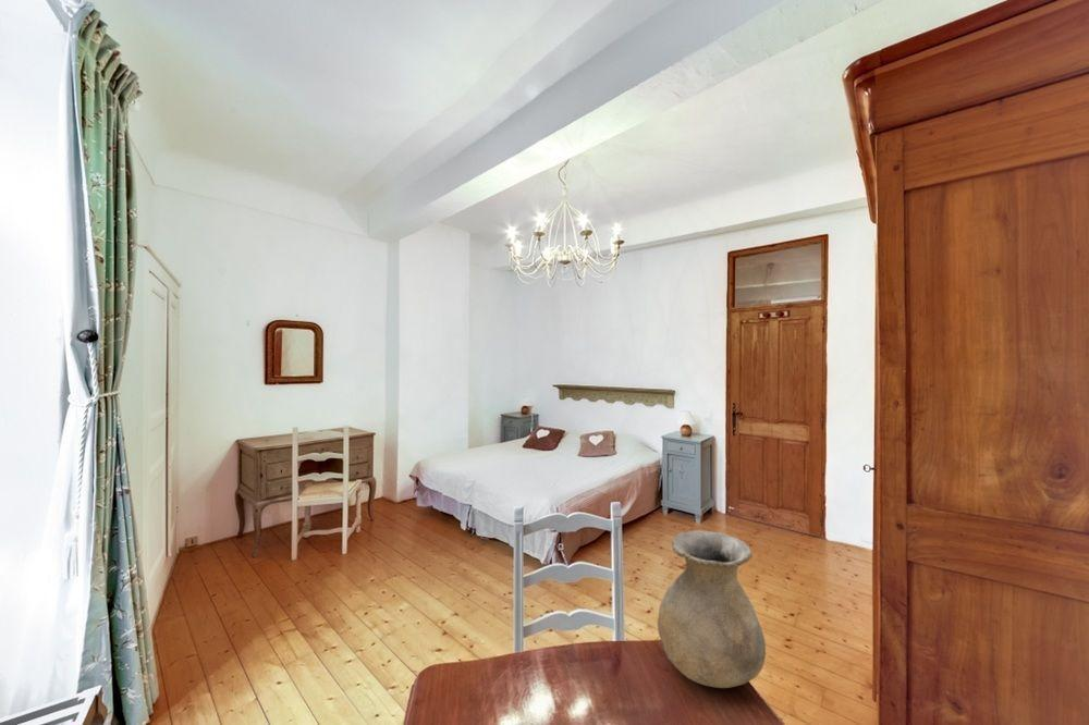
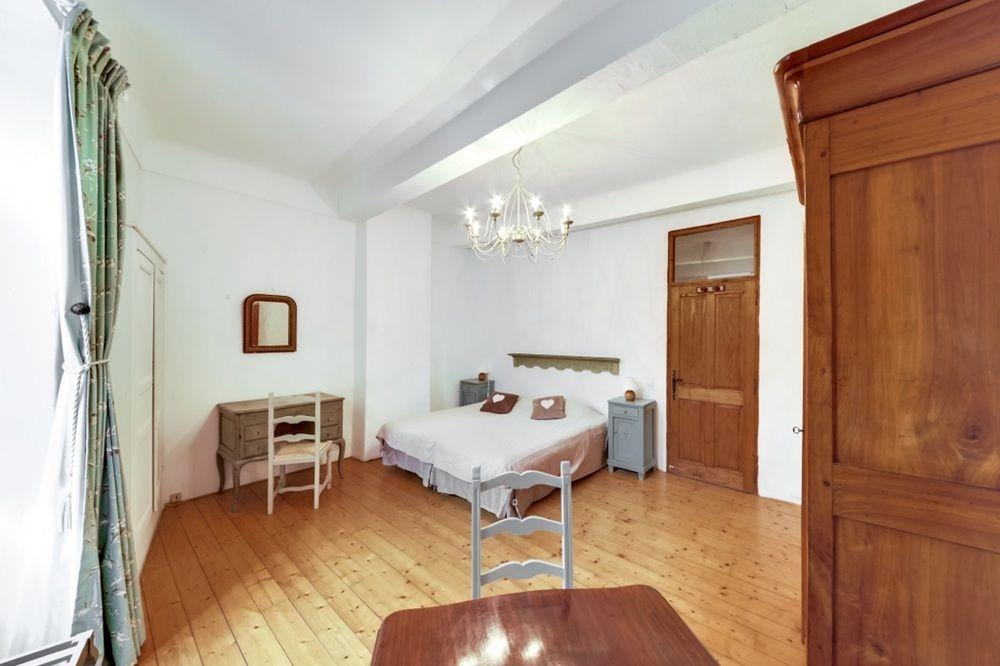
- vase [657,529,767,689]
